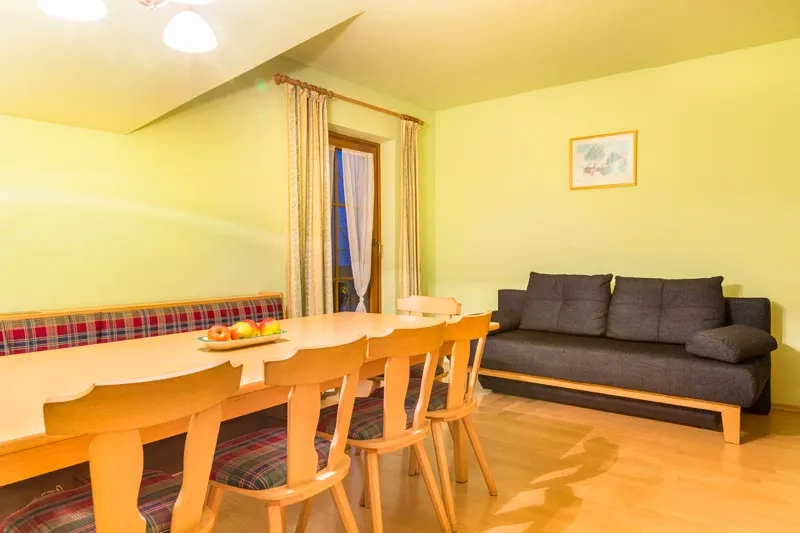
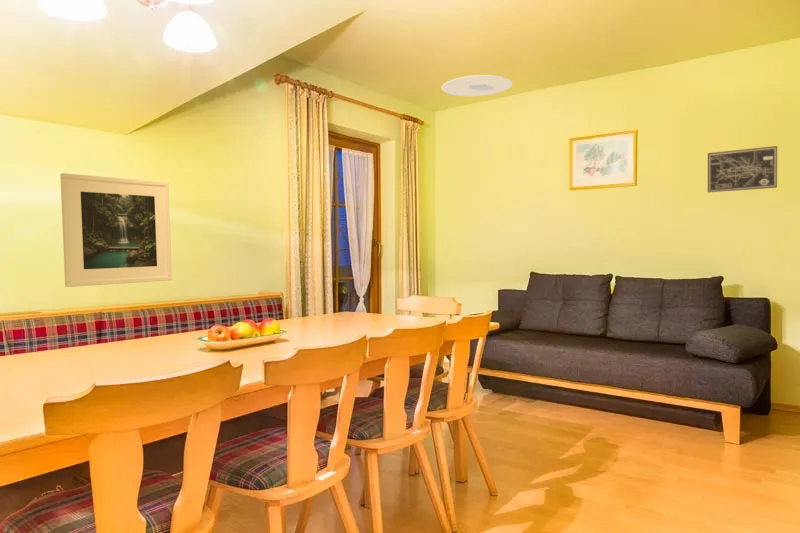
+ ceiling light [441,74,513,97]
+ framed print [59,172,173,288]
+ wall art [707,145,778,193]
